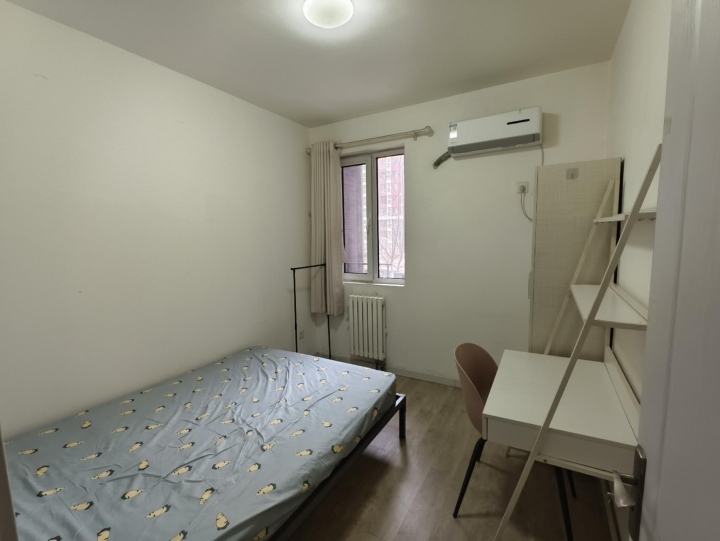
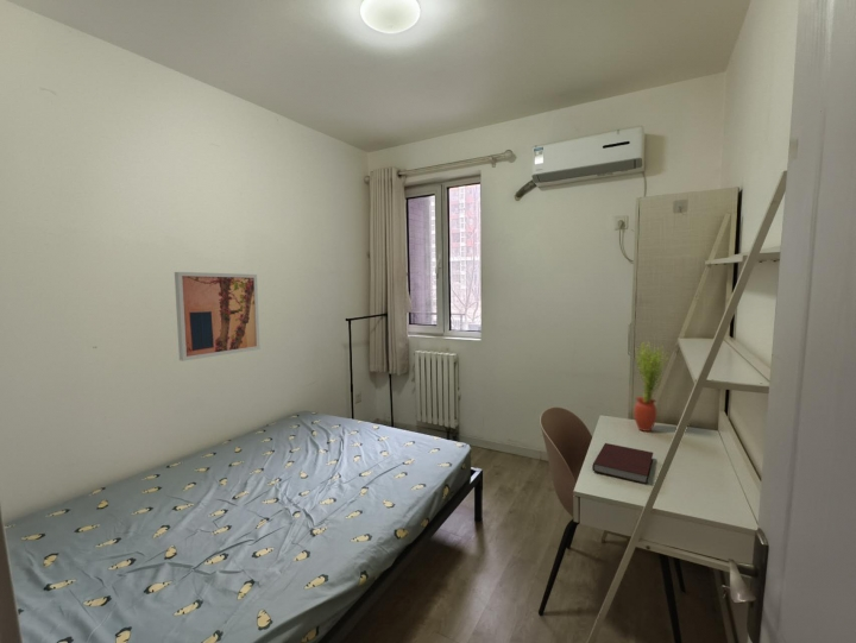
+ notebook [591,442,654,485]
+ wall art [174,271,260,363]
+ potted plant [632,340,669,433]
